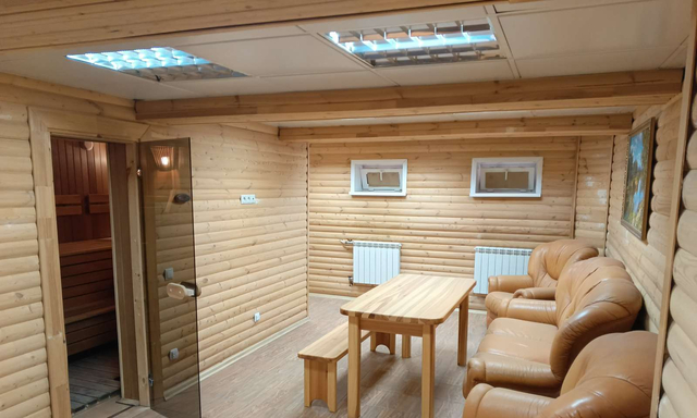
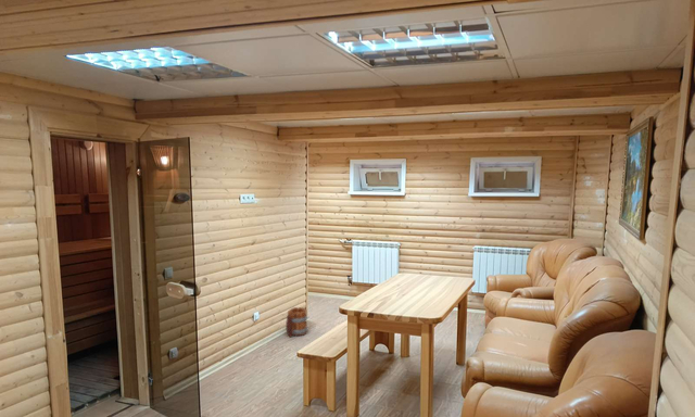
+ wooden mug [285,306,309,338]
